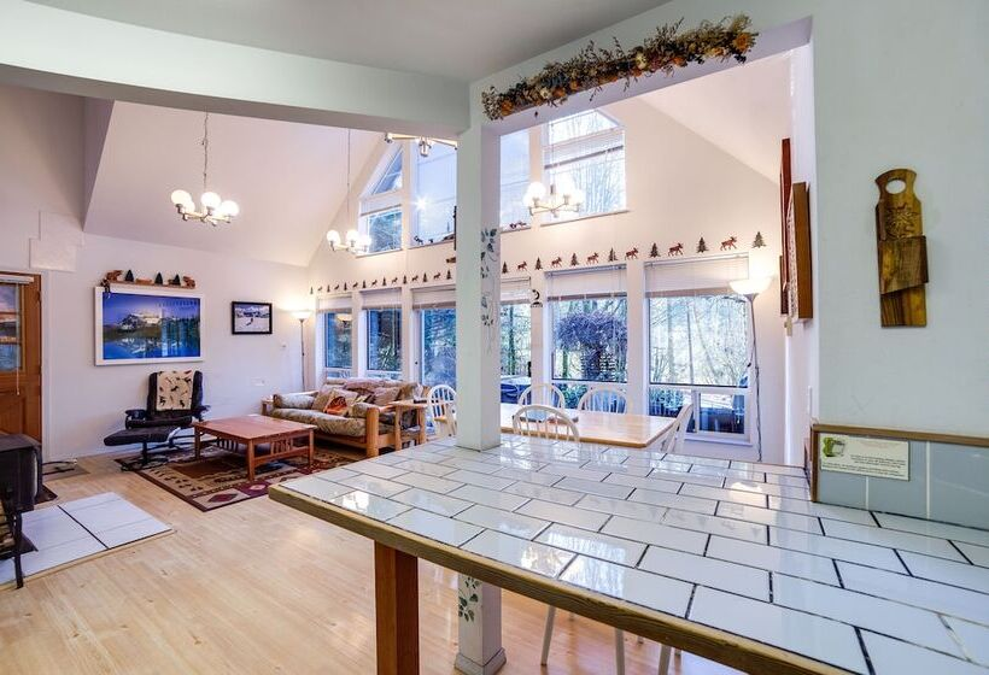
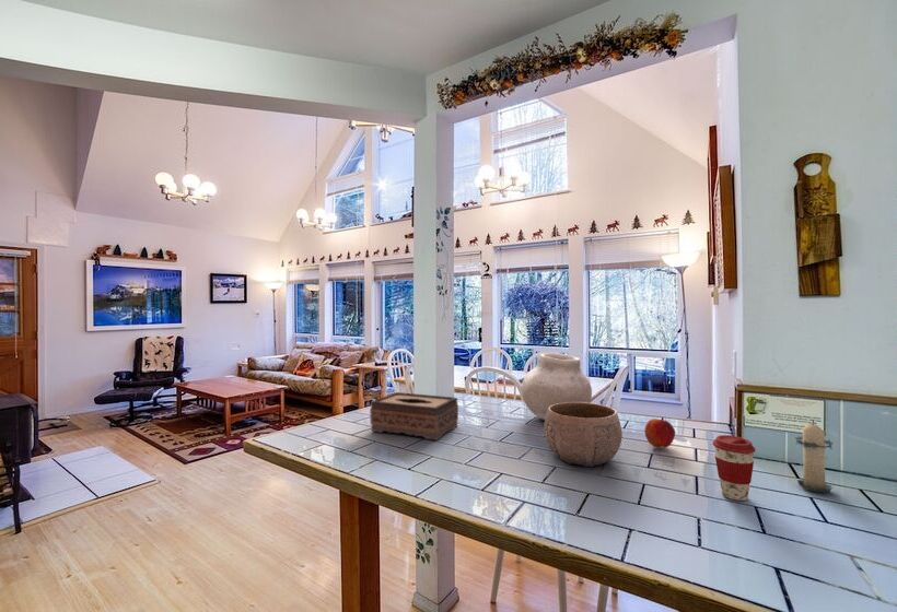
+ bowl [543,402,624,468]
+ vase [521,352,593,421]
+ tissue box [369,391,459,442]
+ coffee cup [711,434,756,502]
+ peach [643,417,676,449]
+ candle [794,419,836,494]
